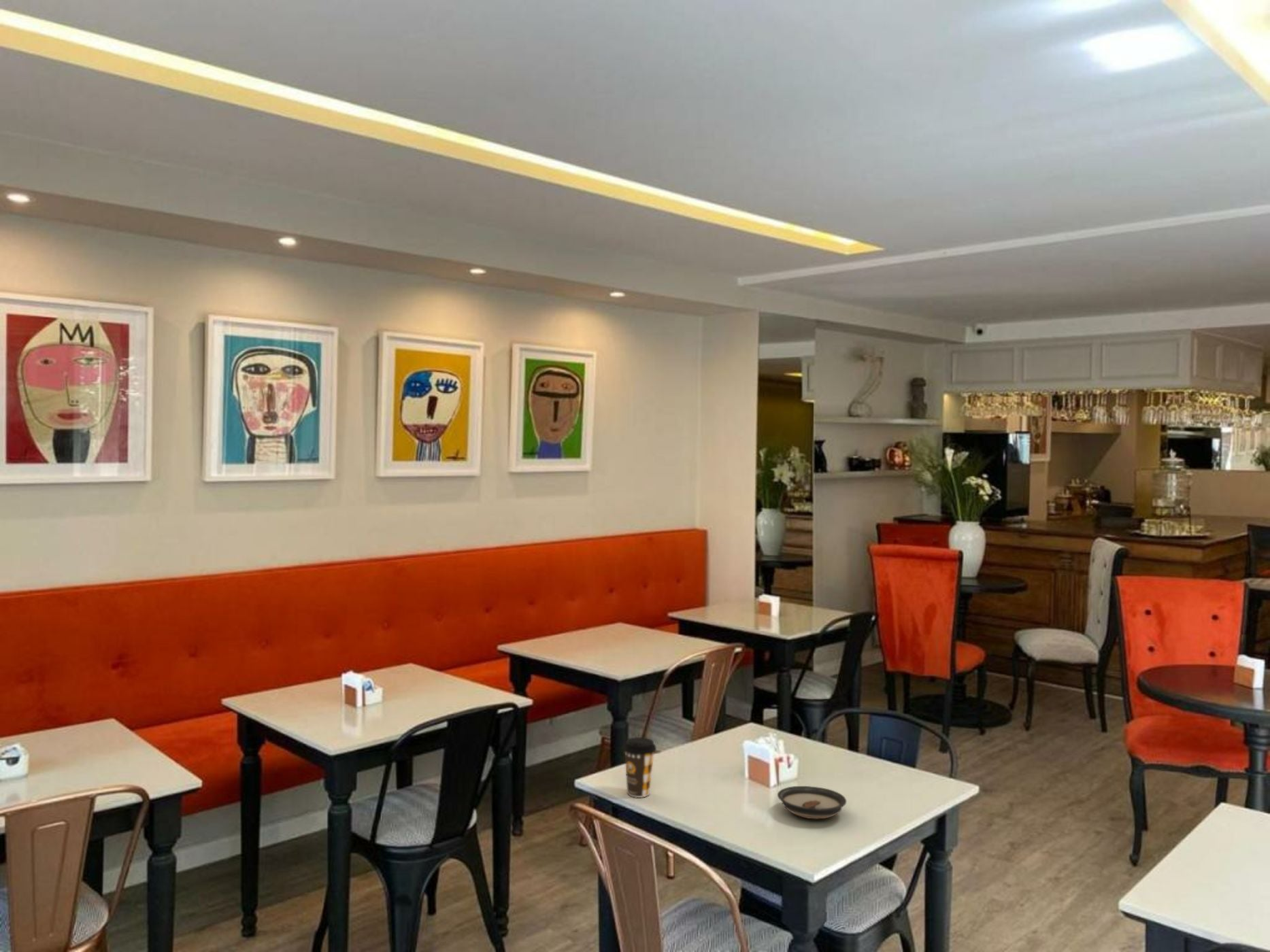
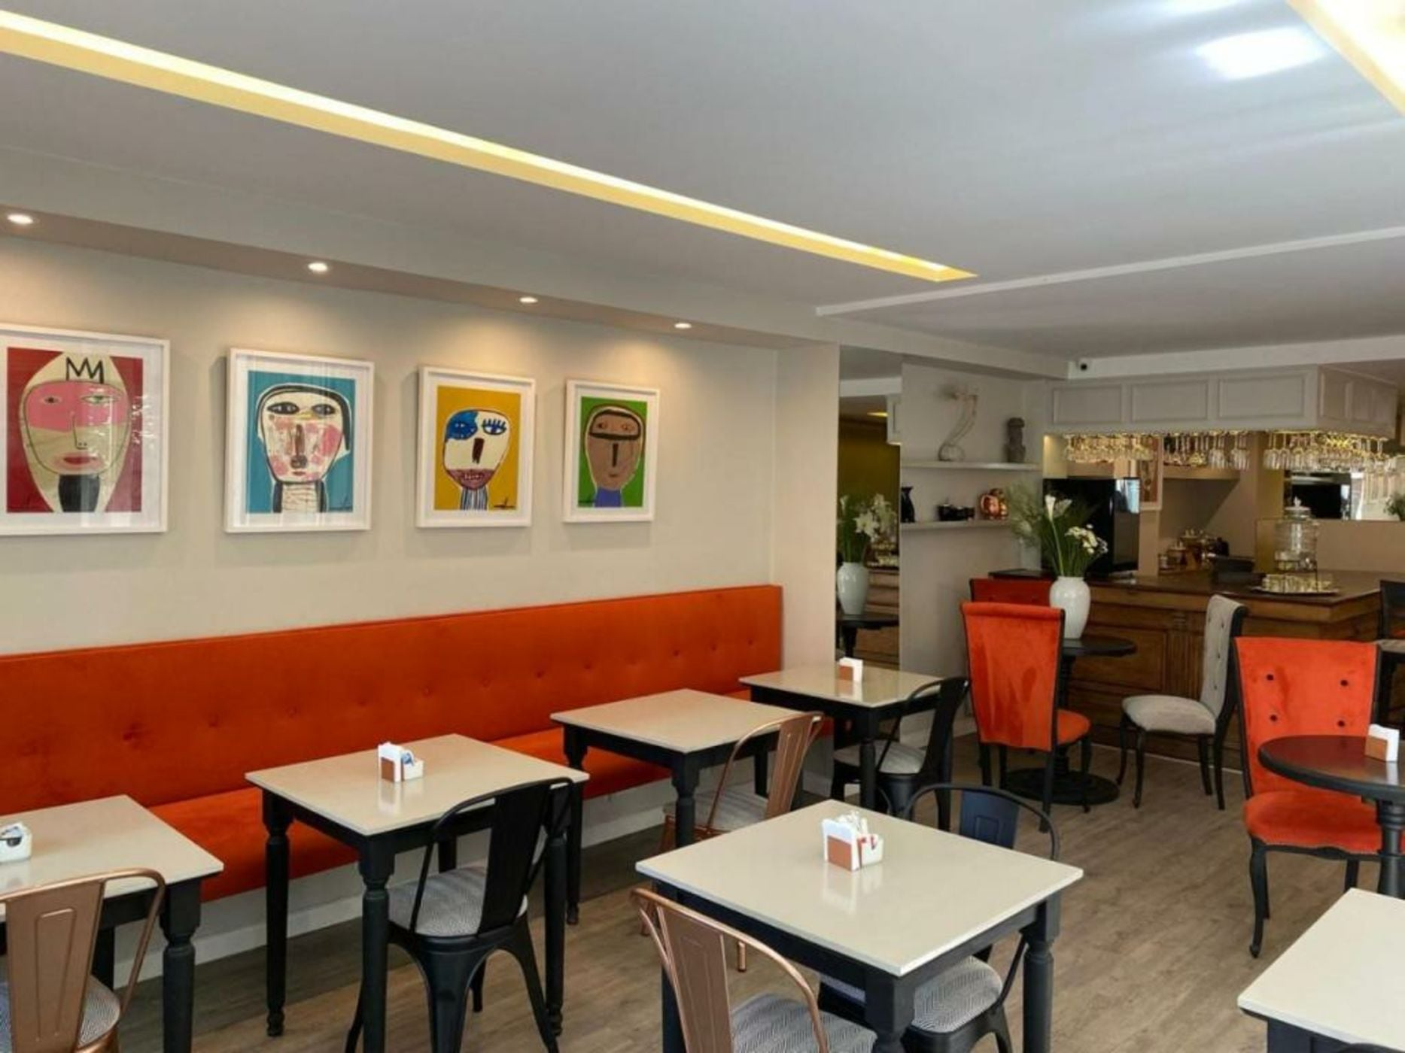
- coffee cup [622,736,657,798]
- saucer [777,785,847,819]
